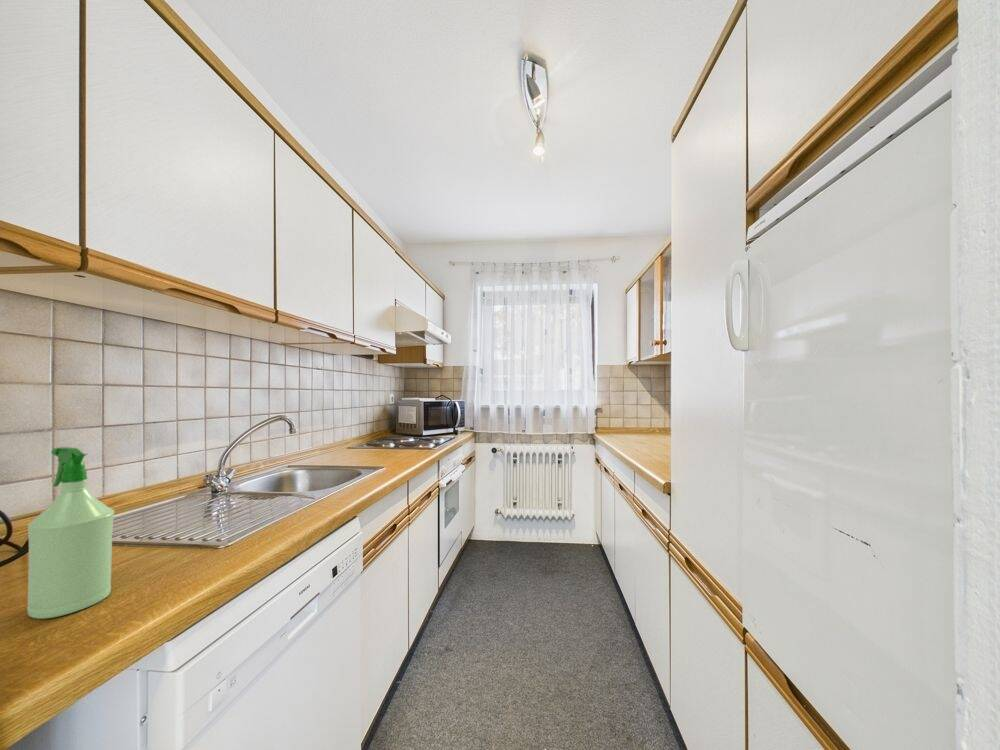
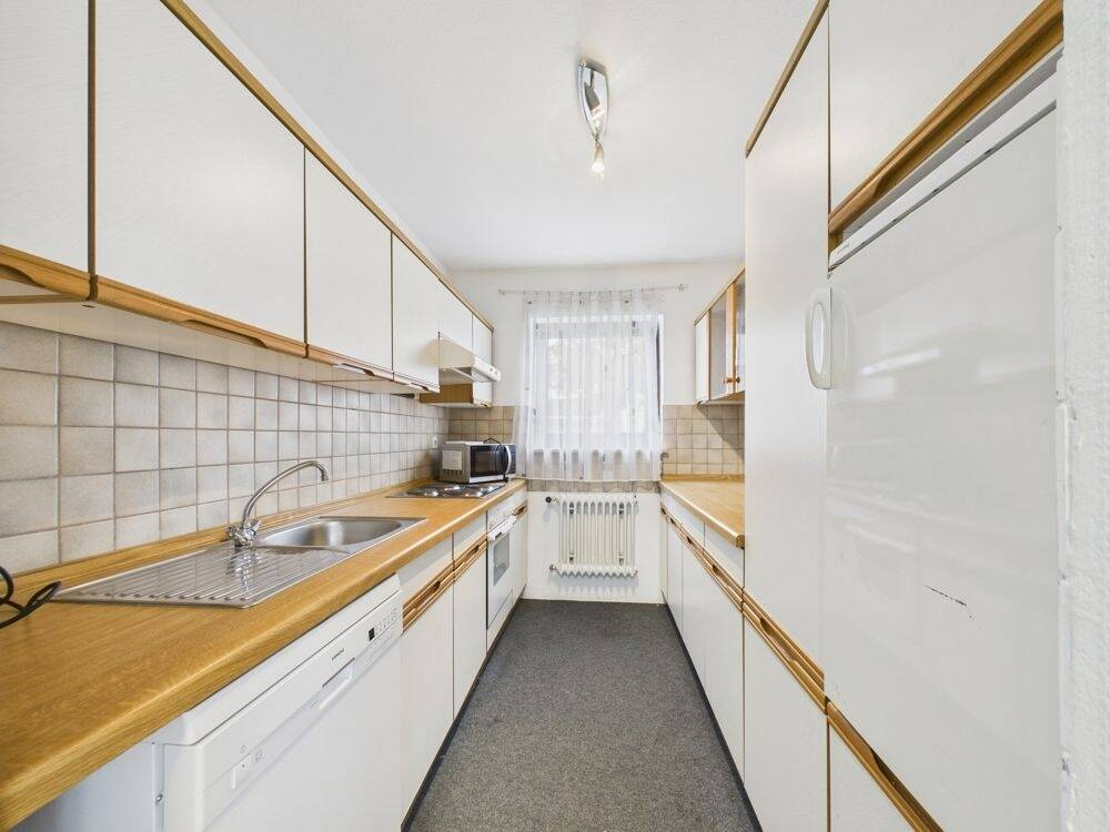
- spray bottle [26,446,116,620]
